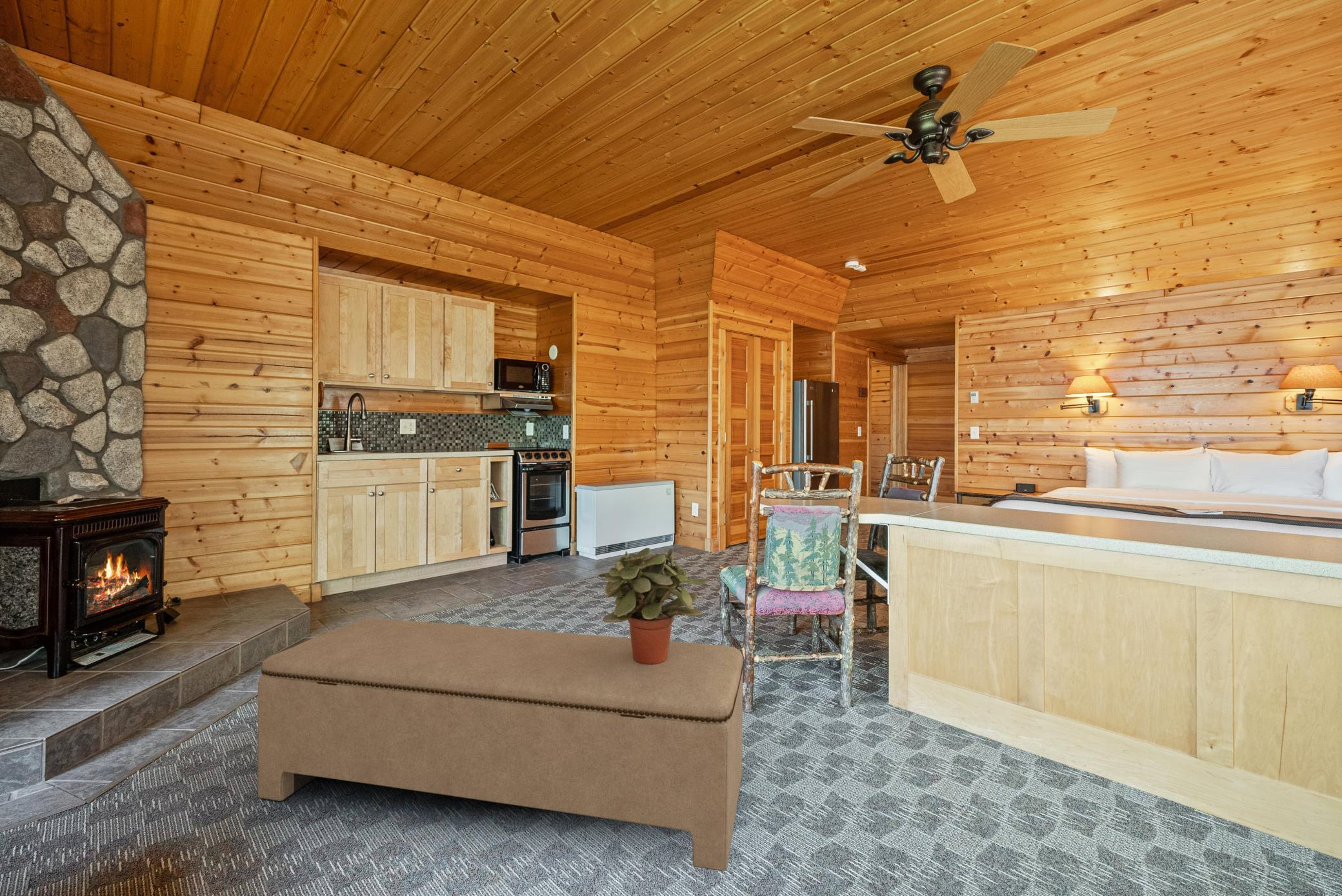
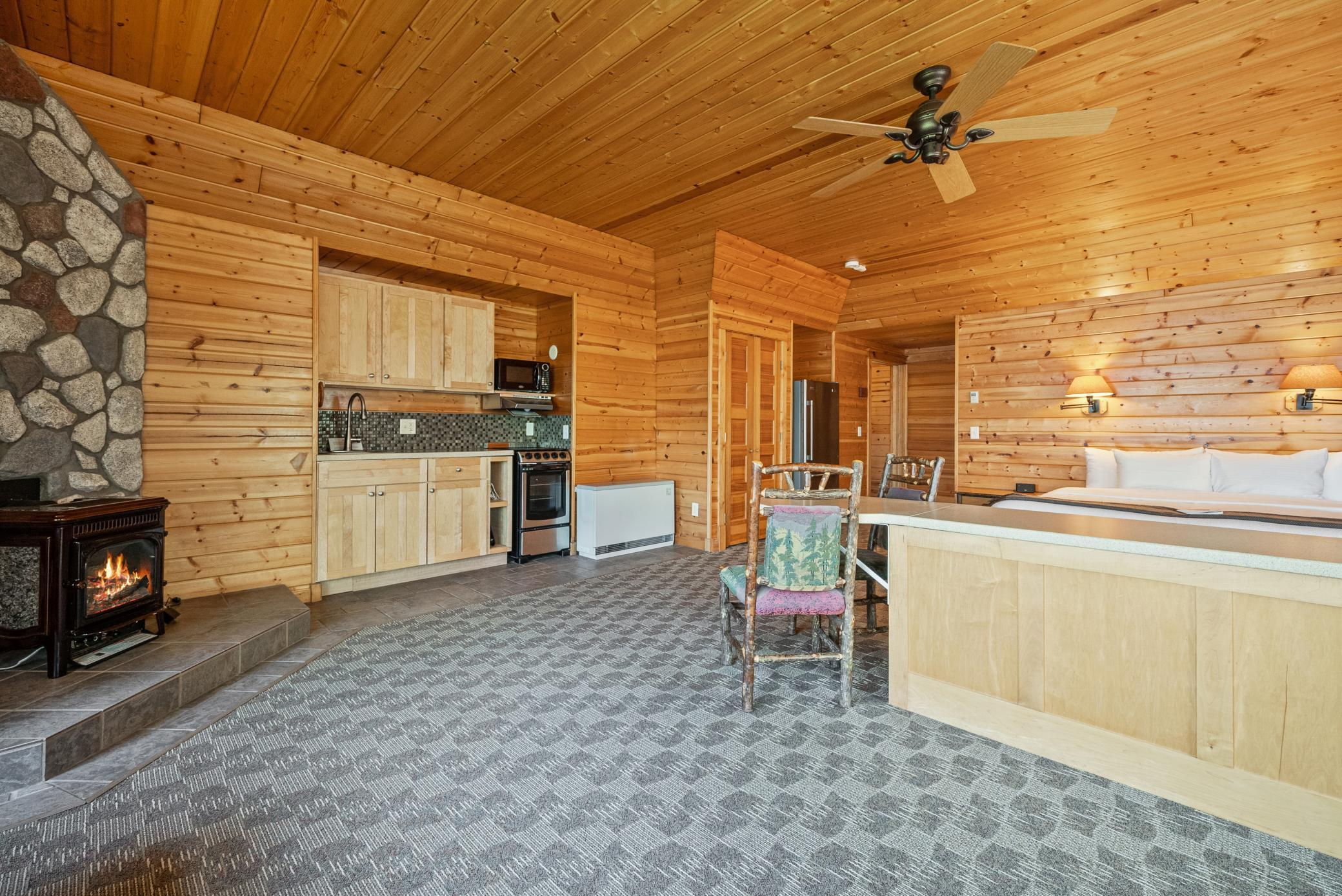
- potted plant [597,548,708,664]
- bench [257,617,745,872]
